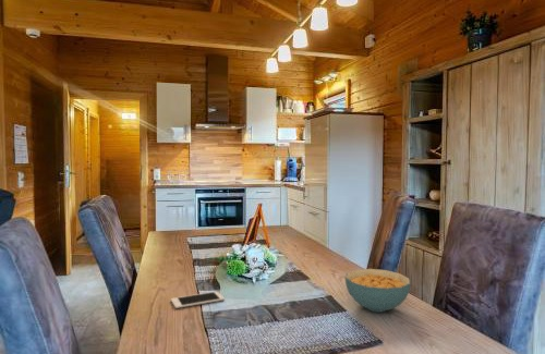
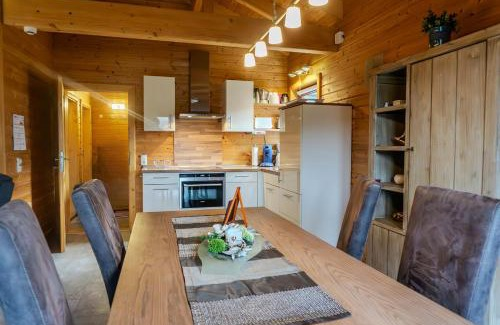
- cell phone [170,290,226,309]
- cereal bowl [344,268,411,314]
